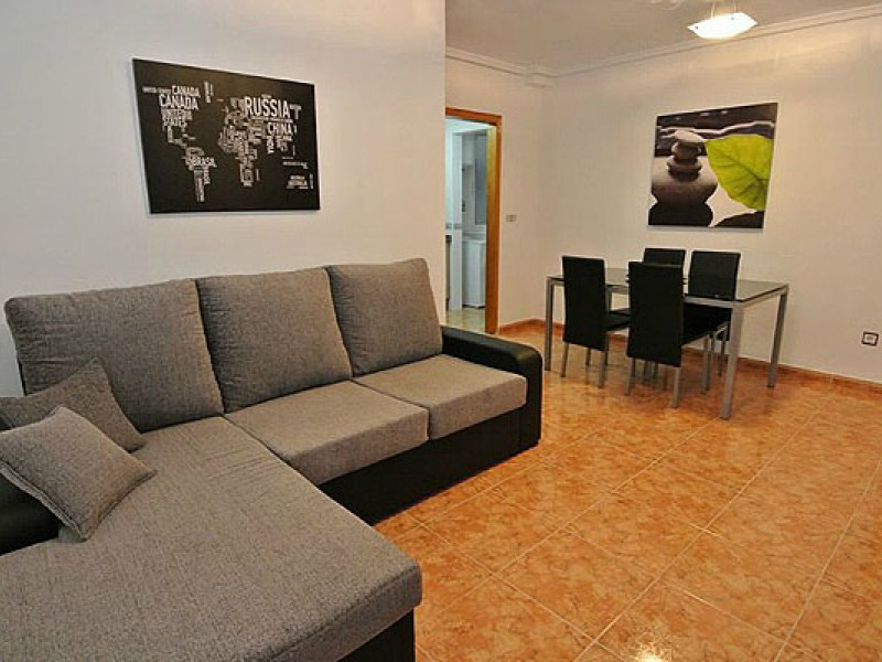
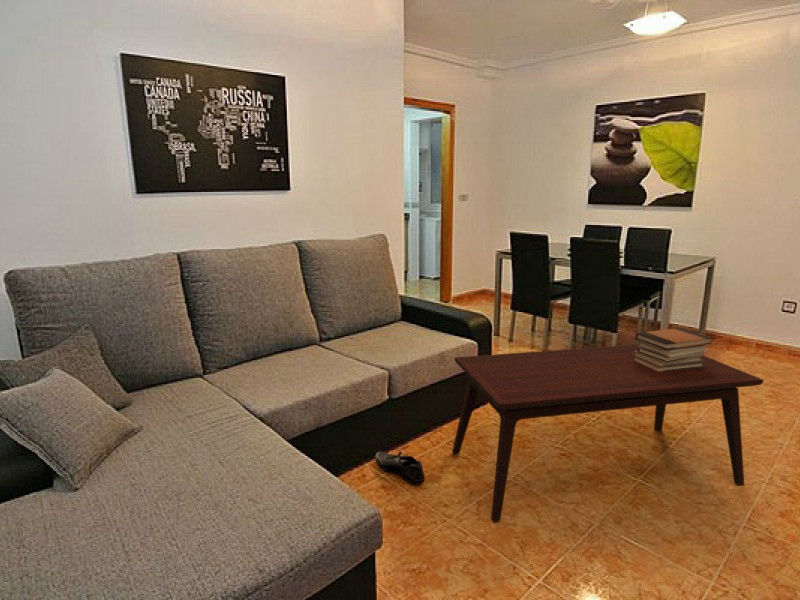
+ coffee table [451,343,764,523]
+ shoe [374,450,426,486]
+ book stack [633,327,714,372]
